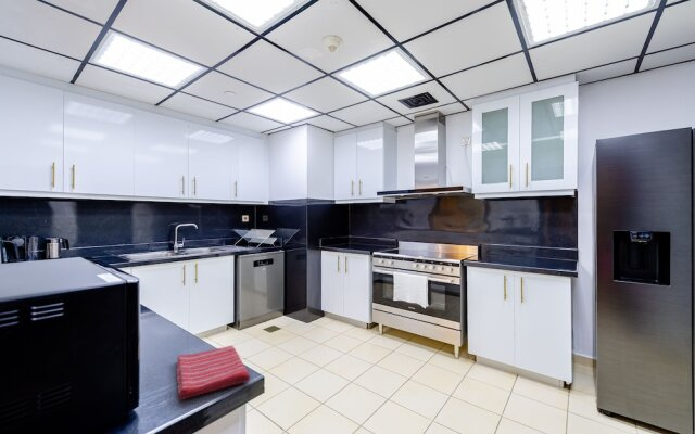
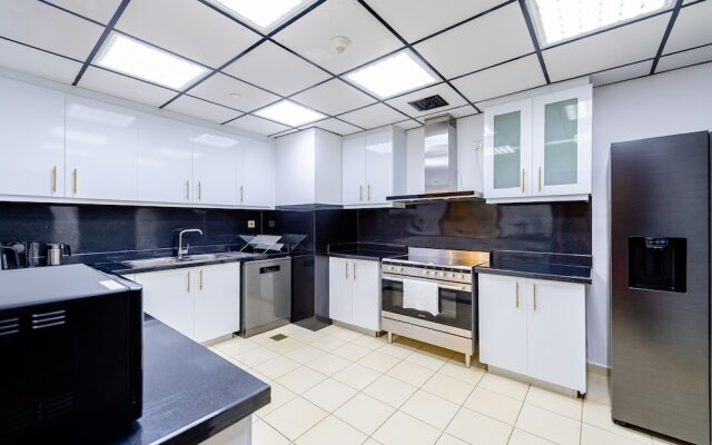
- dish towel [176,344,251,400]
